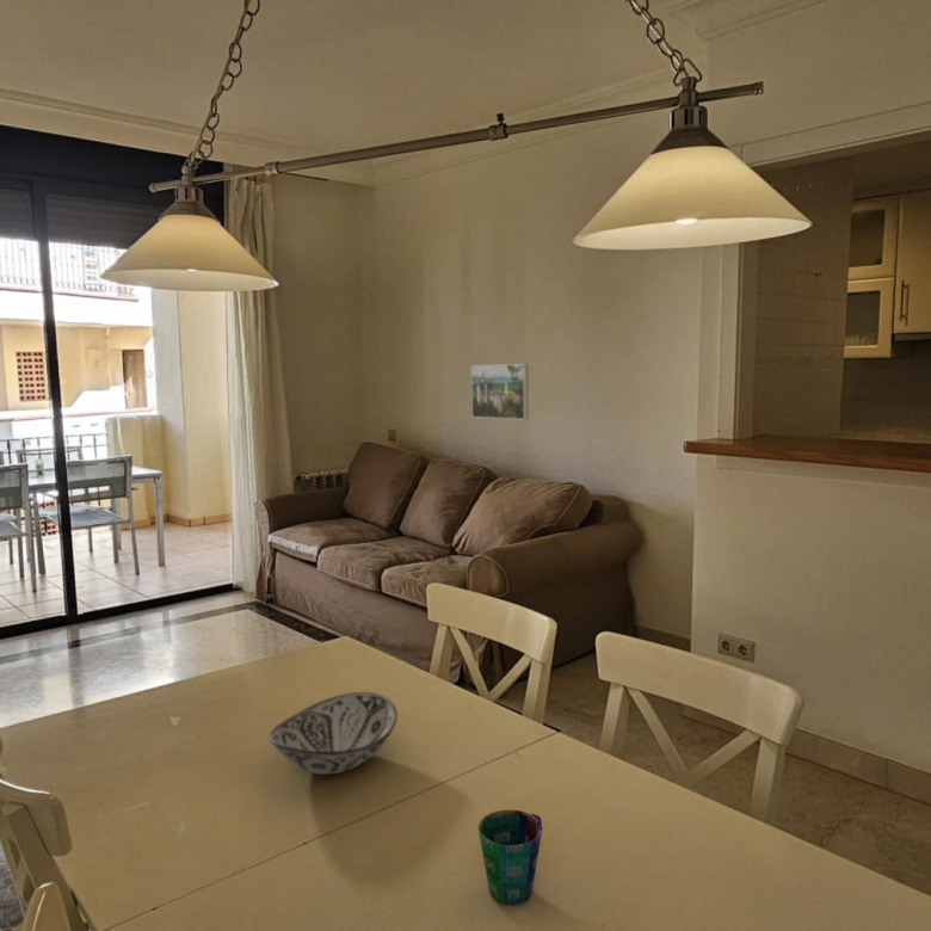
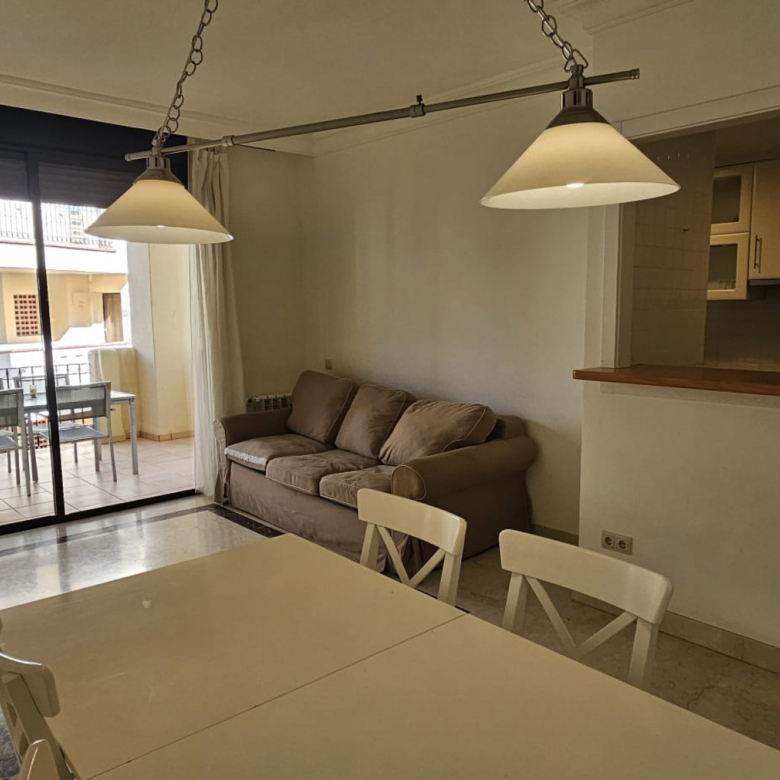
- cup [477,808,543,907]
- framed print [470,363,530,420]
- decorative bowl [267,691,399,776]
